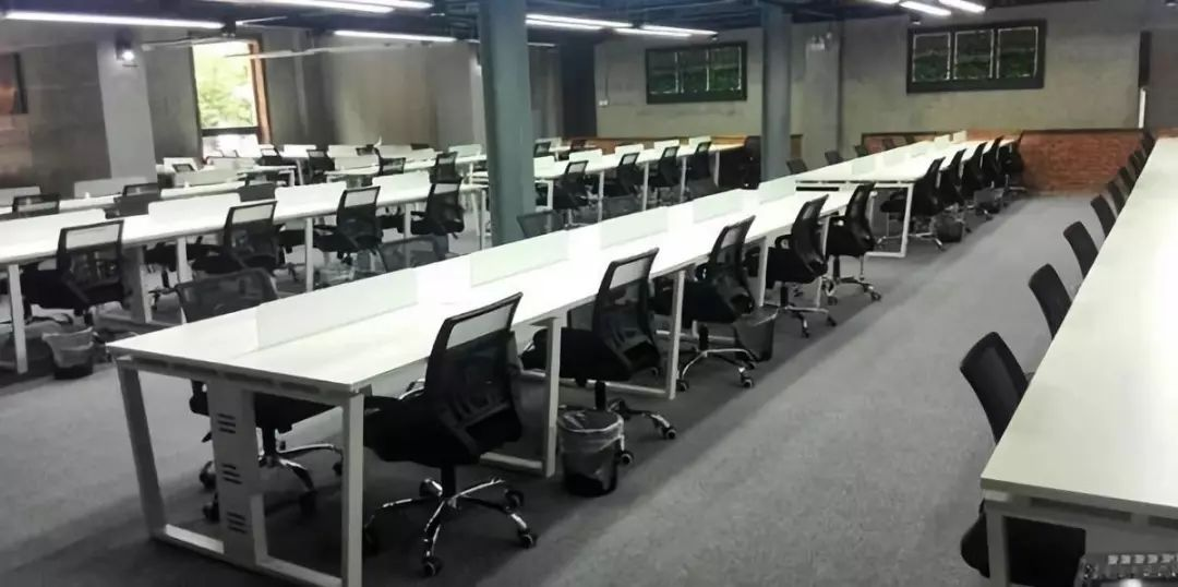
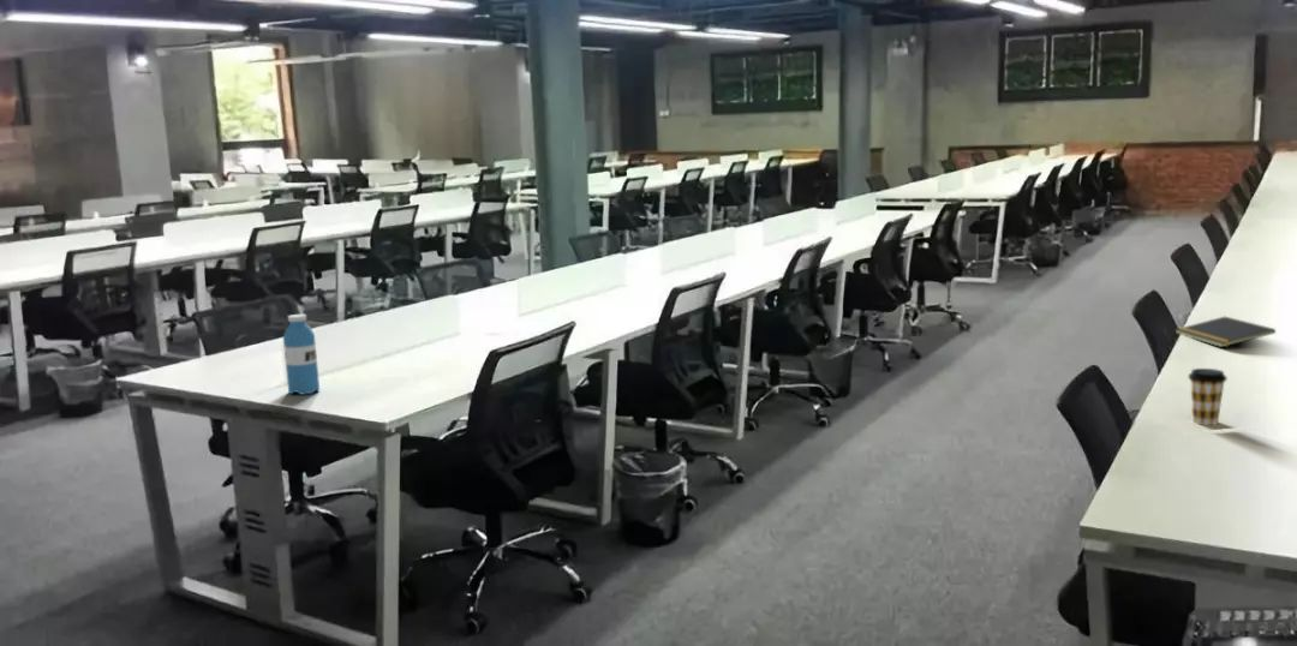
+ notepad [1173,316,1277,348]
+ coffee cup [1187,367,1229,426]
+ water bottle [282,313,321,396]
